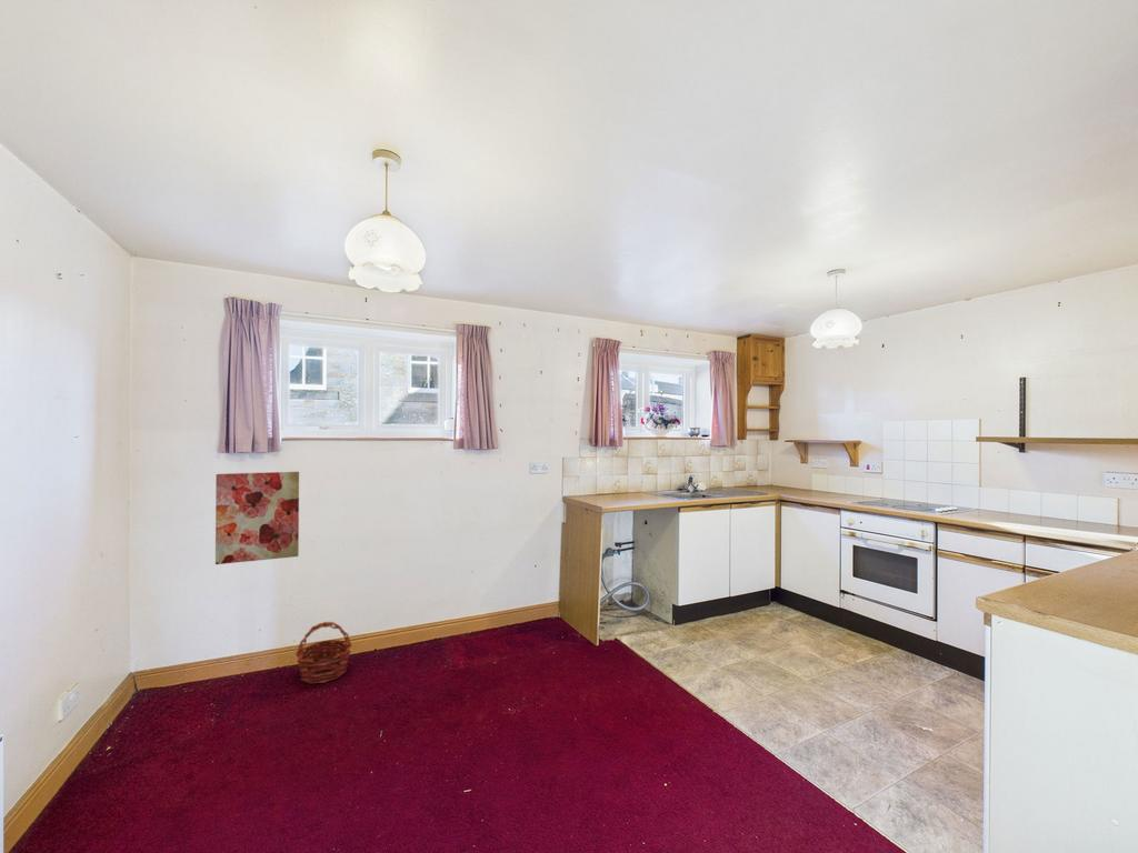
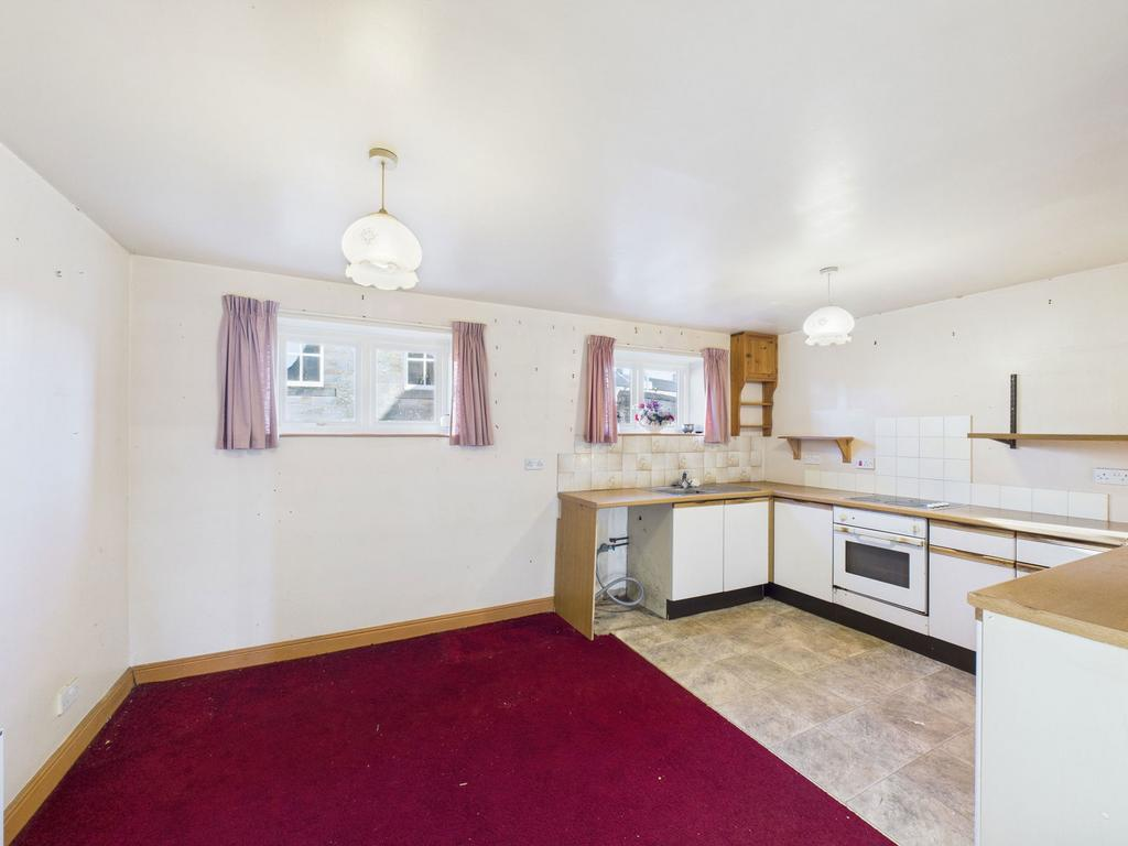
- basket [295,621,352,684]
- wall art [214,471,300,565]
